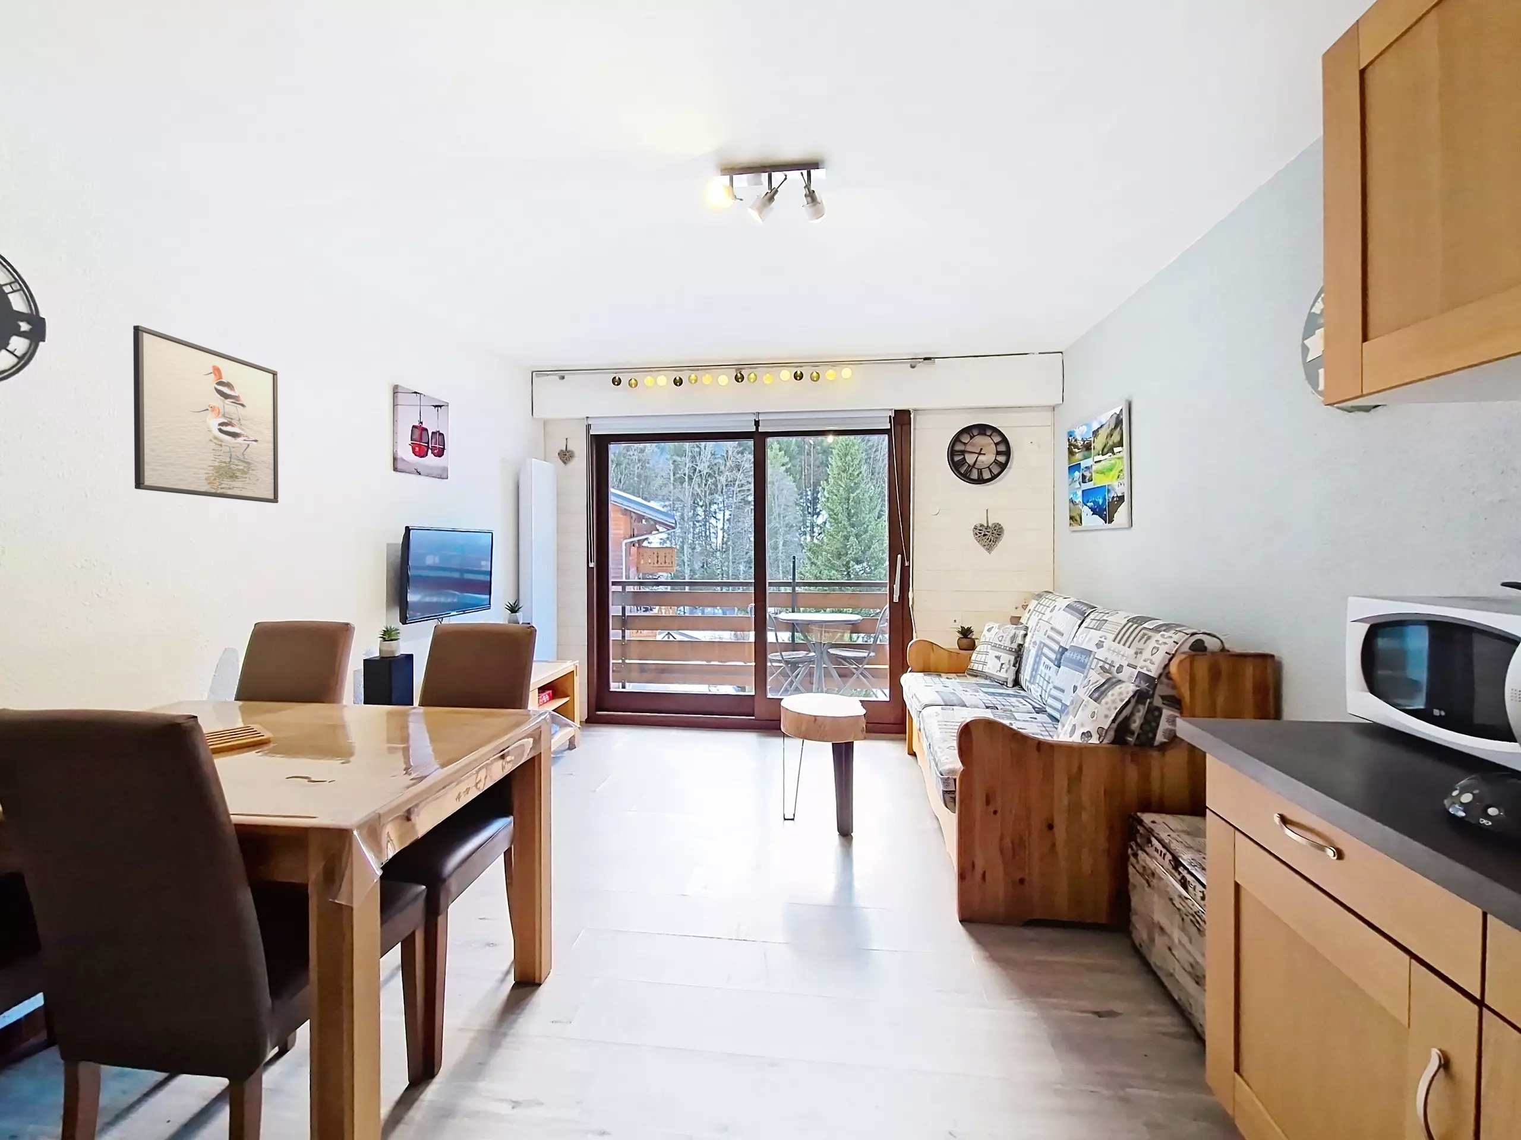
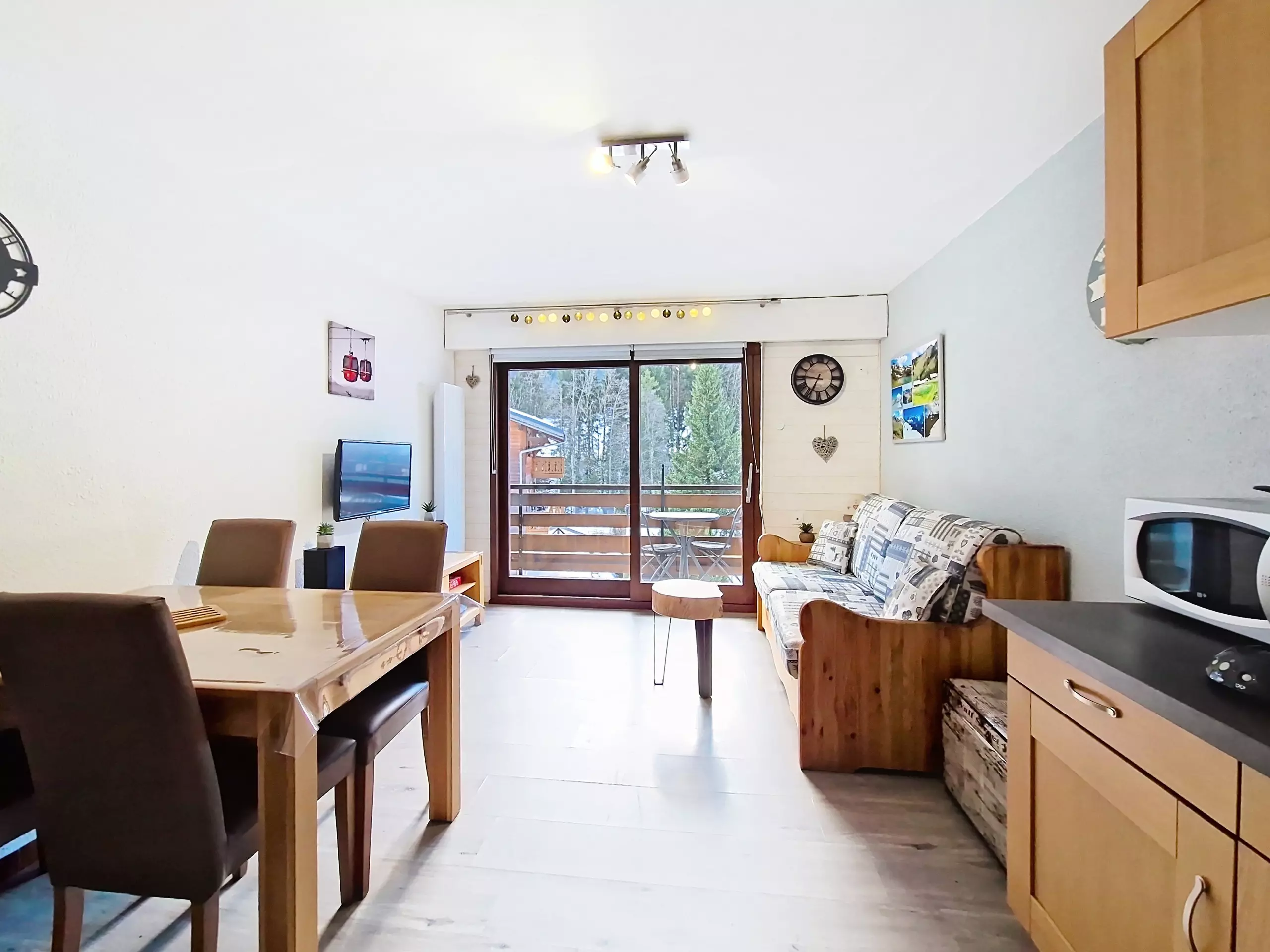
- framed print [133,325,279,503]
